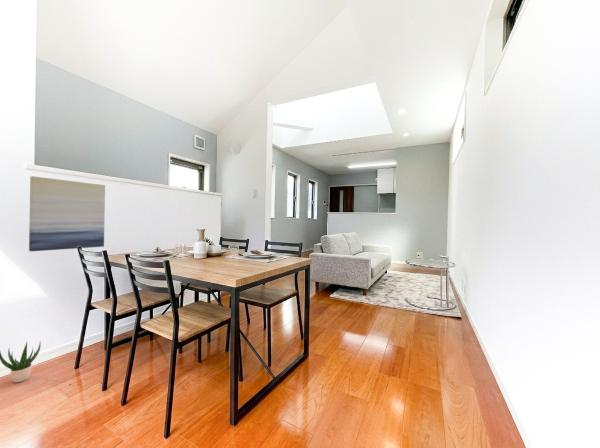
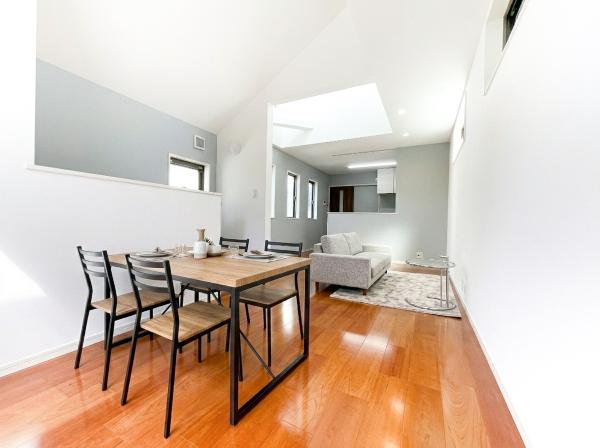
- wall art [28,175,106,252]
- potted plant [0,342,42,383]
